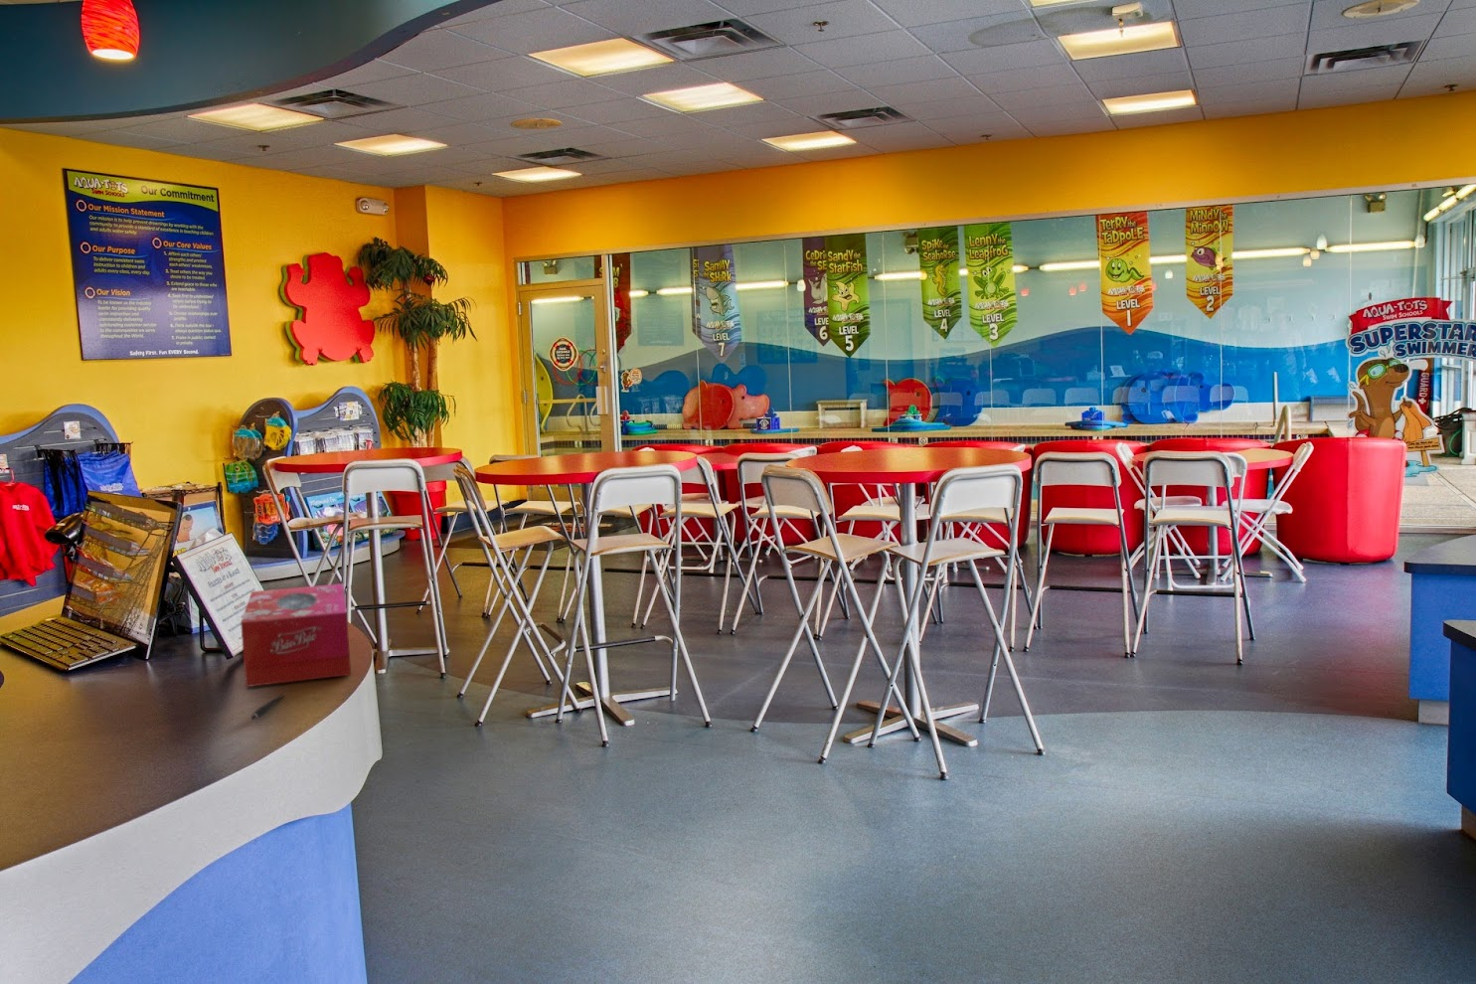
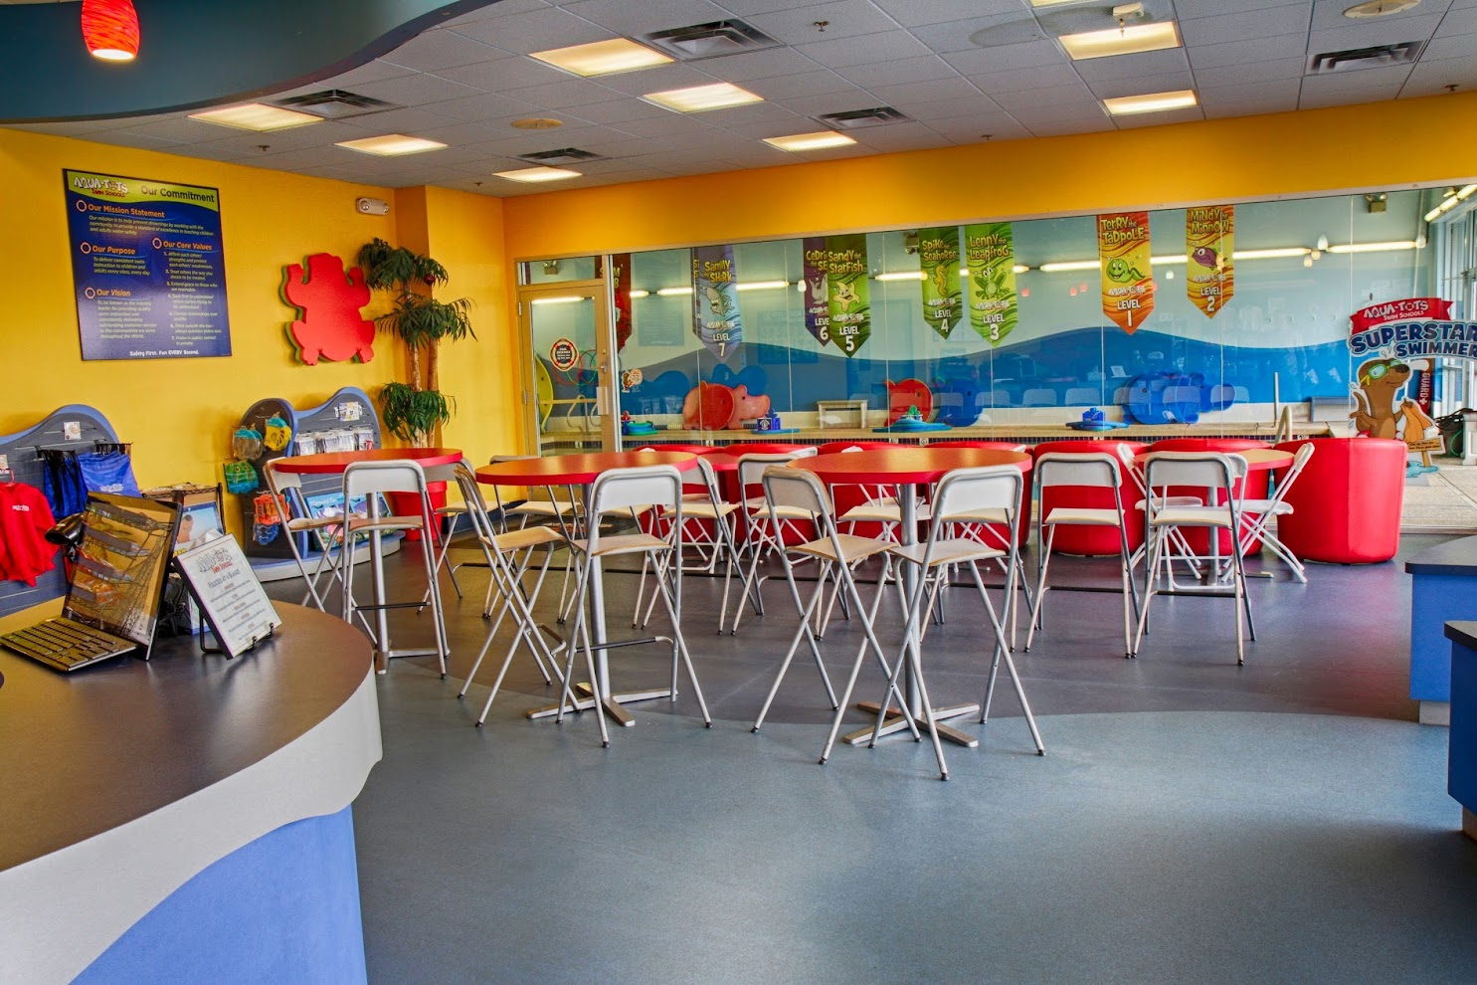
- pen [250,693,286,719]
- tissue box [239,582,351,687]
